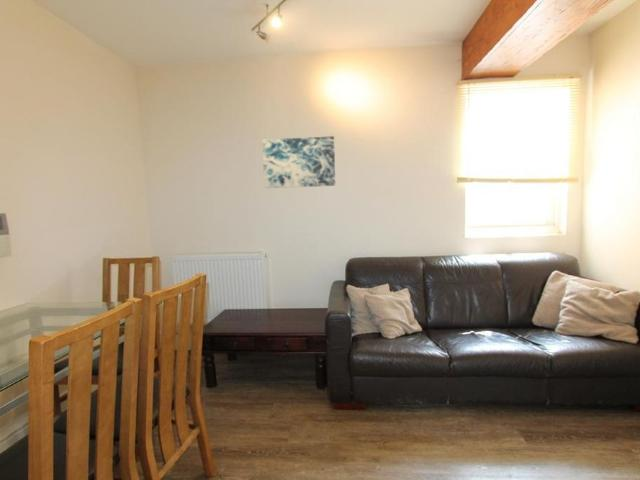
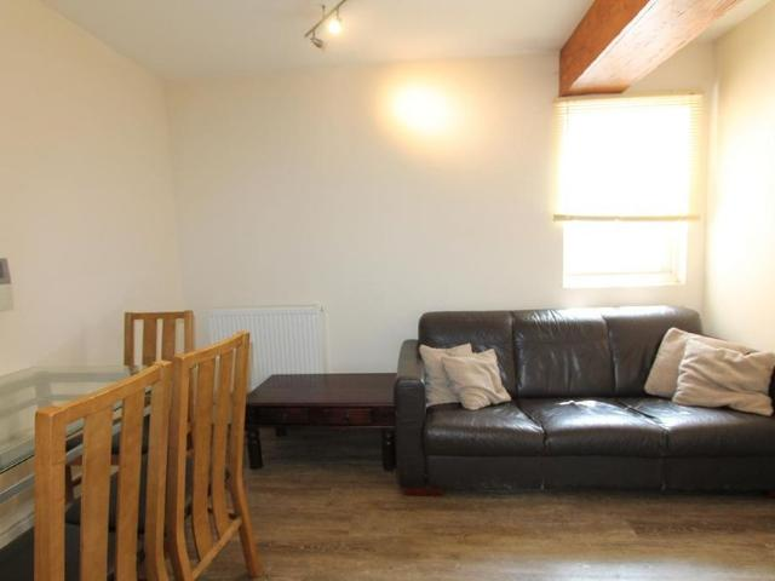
- wall art [261,135,336,189]
